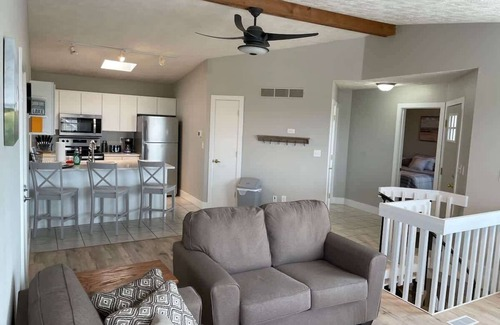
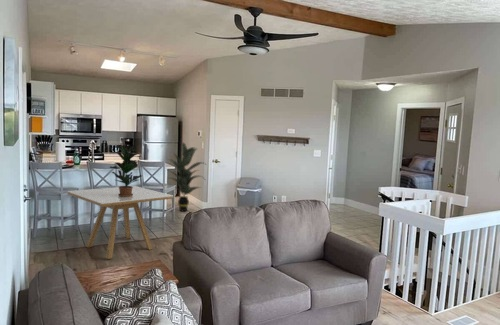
+ indoor plant [167,142,207,212]
+ potted plant [109,144,143,197]
+ dining table [67,185,174,260]
